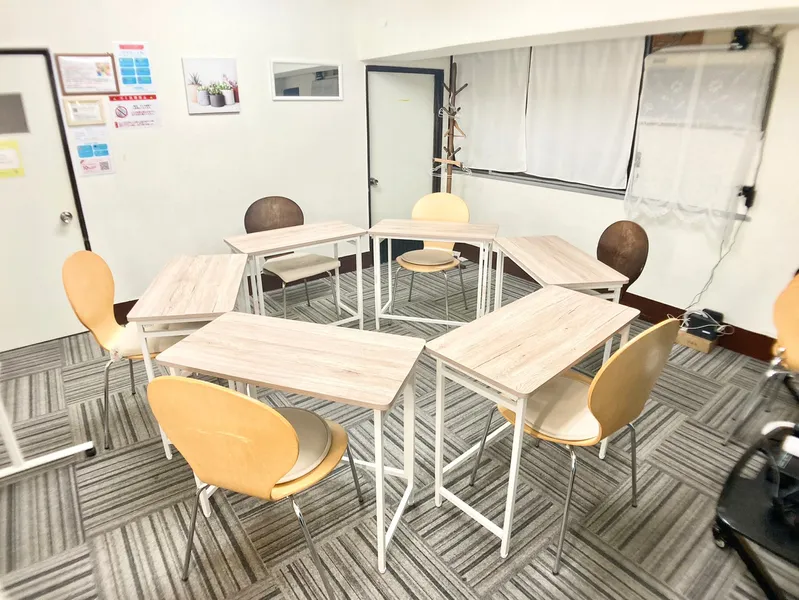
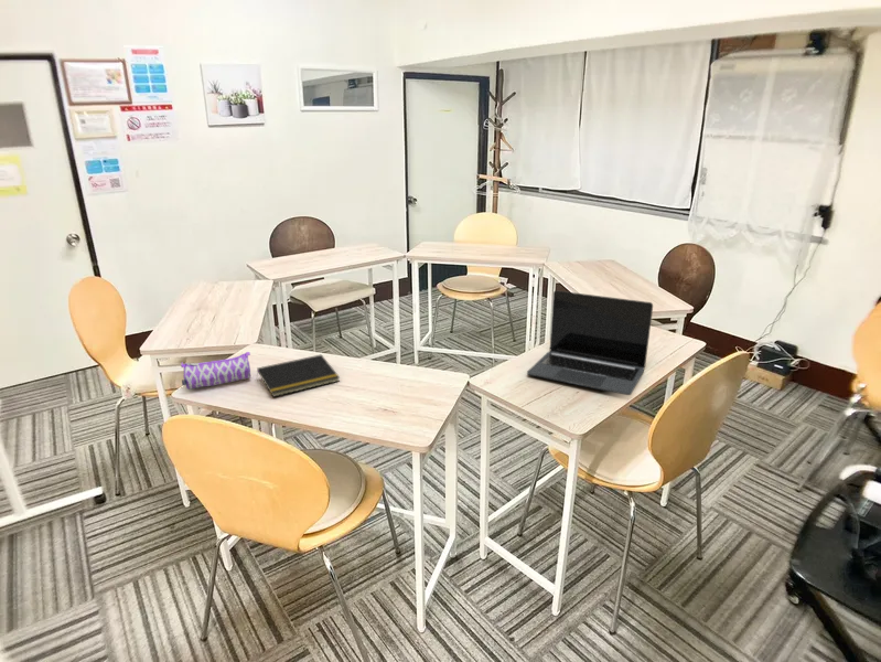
+ notepad [256,353,341,398]
+ pencil case [180,351,251,391]
+ laptop [526,289,654,396]
